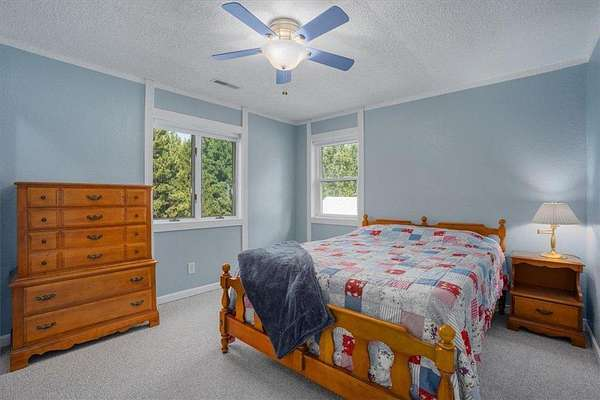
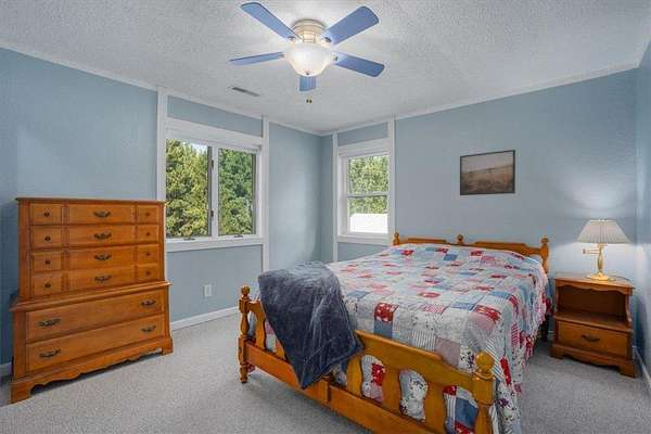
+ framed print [459,149,516,196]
